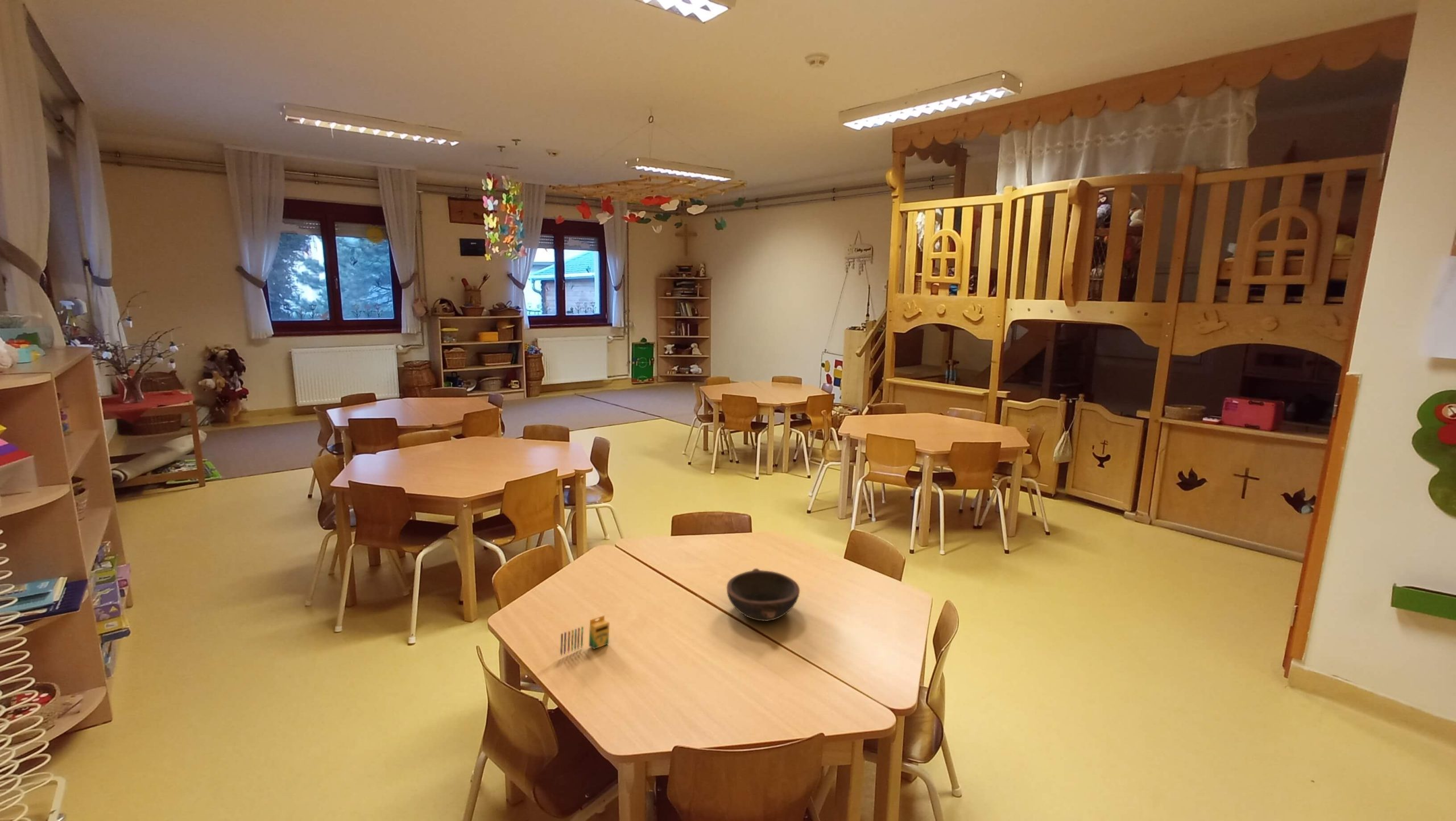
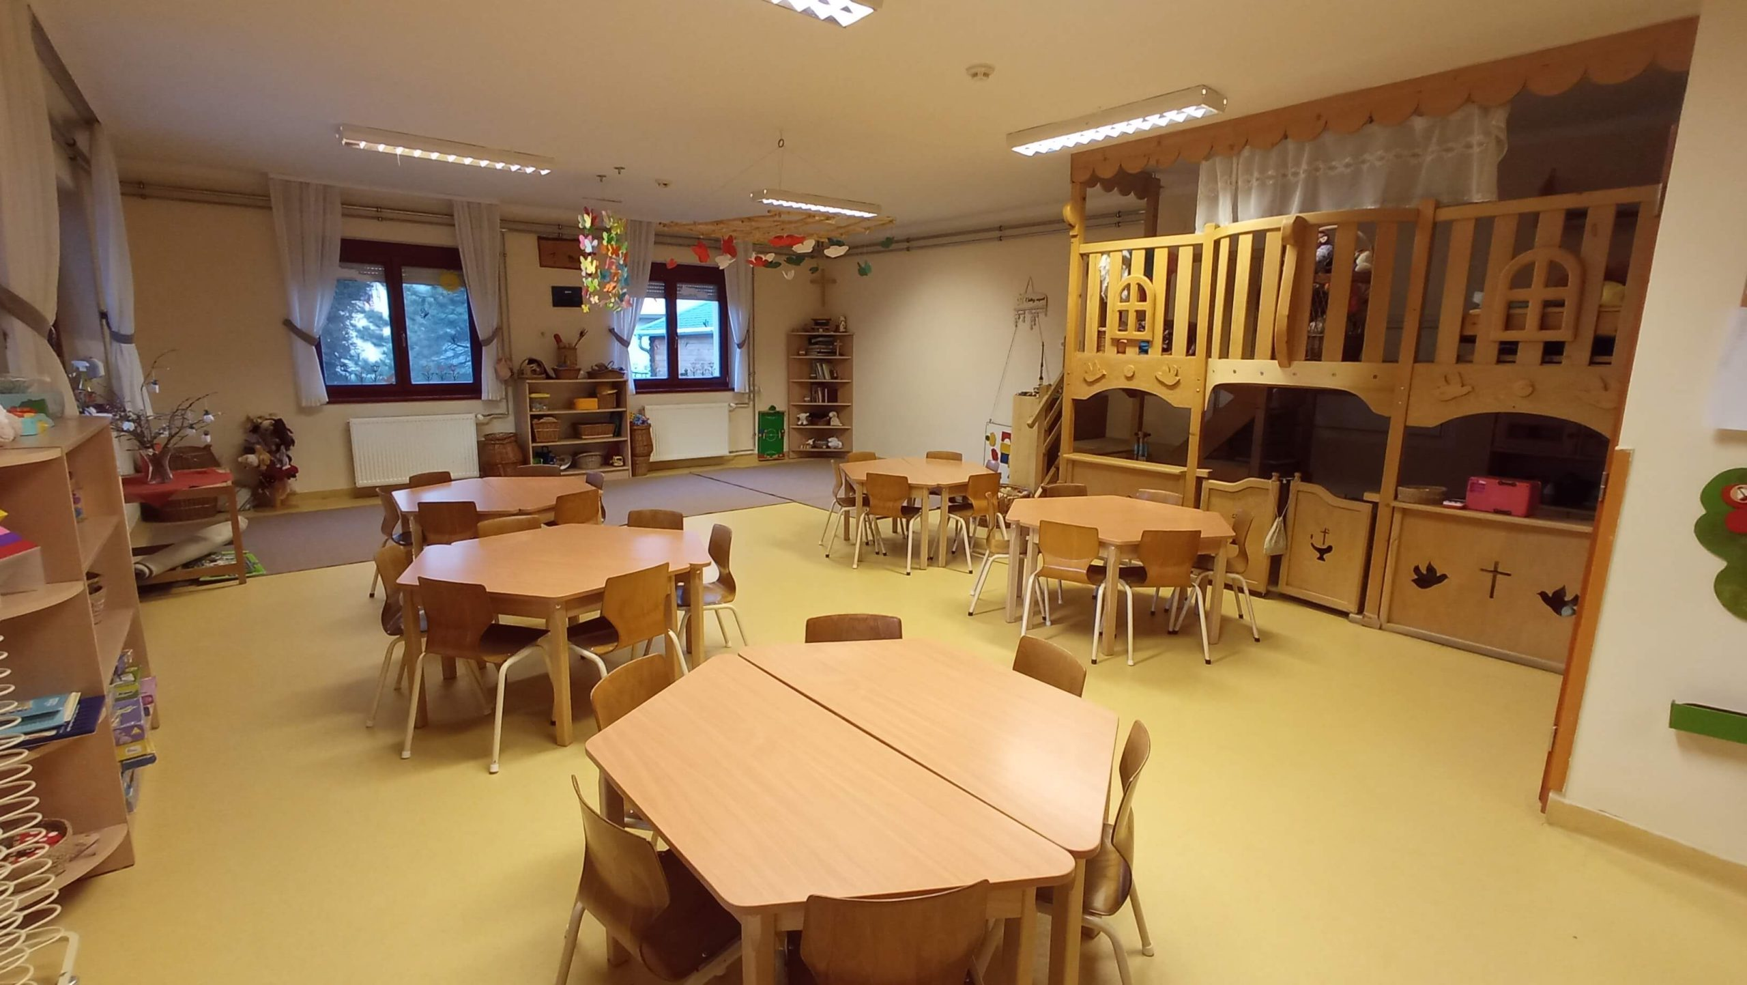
- crayon [560,614,610,656]
- bowl [726,568,800,622]
